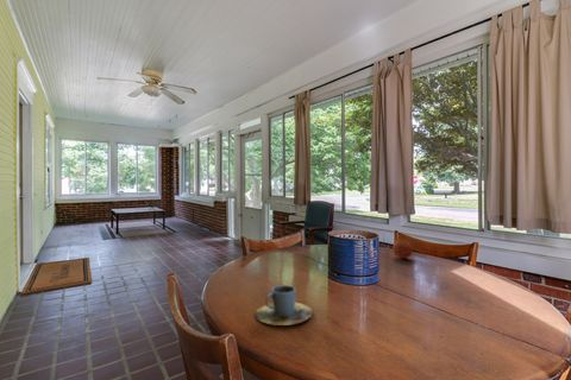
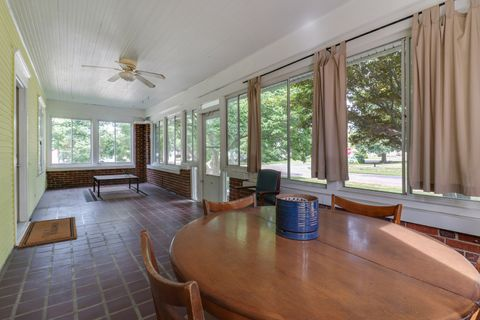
- cup [255,284,313,327]
- fruit [391,239,414,260]
